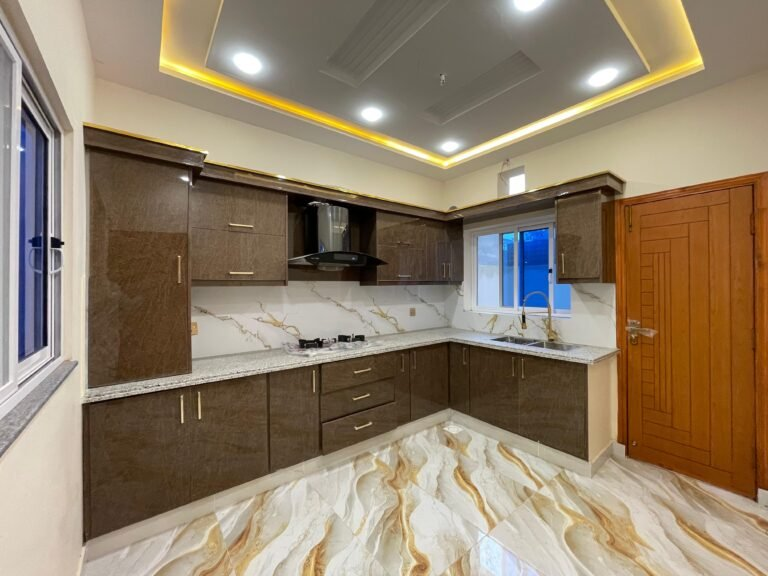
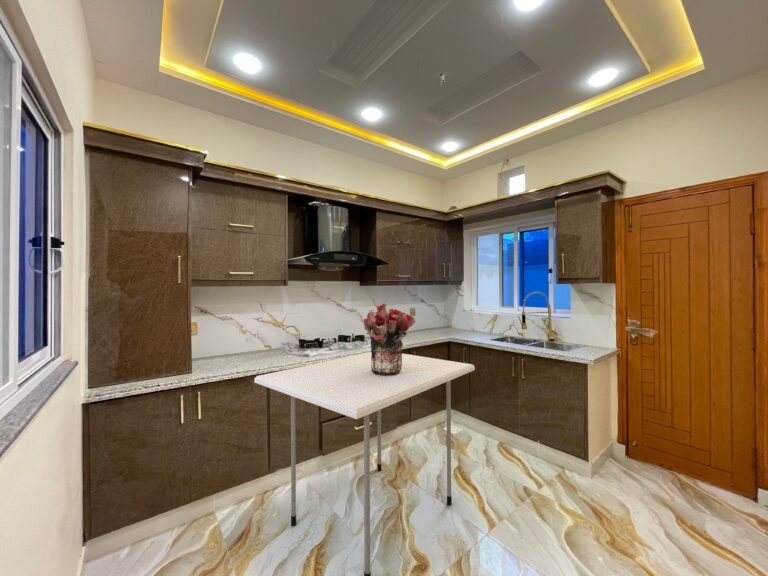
+ dining table [253,351,476,576]
+ bouquet [363,303,416,376]
